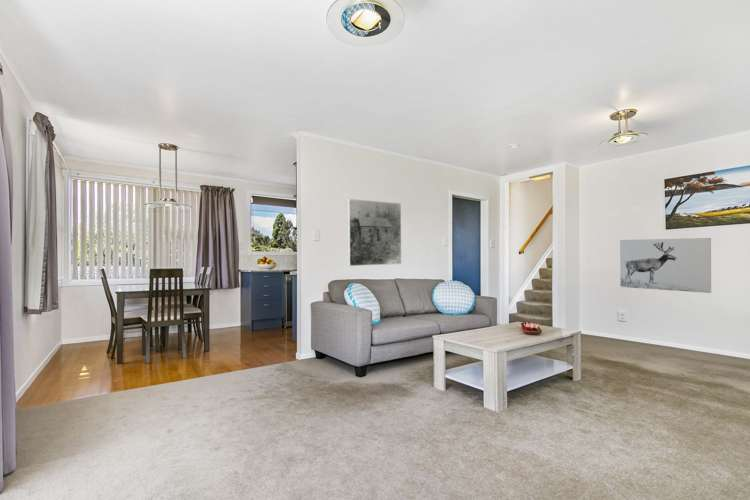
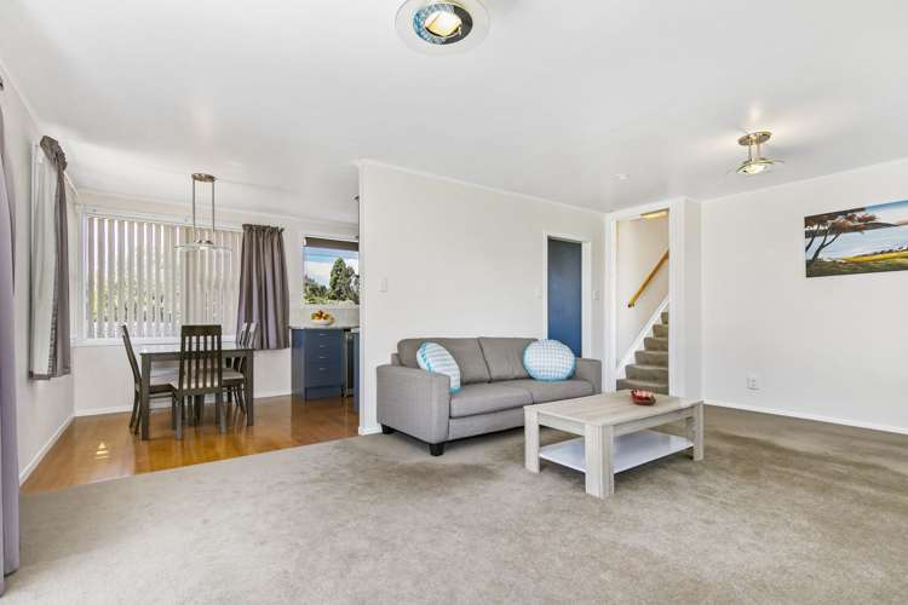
- wall art [619,237,712,294]
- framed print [347,198,402,267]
